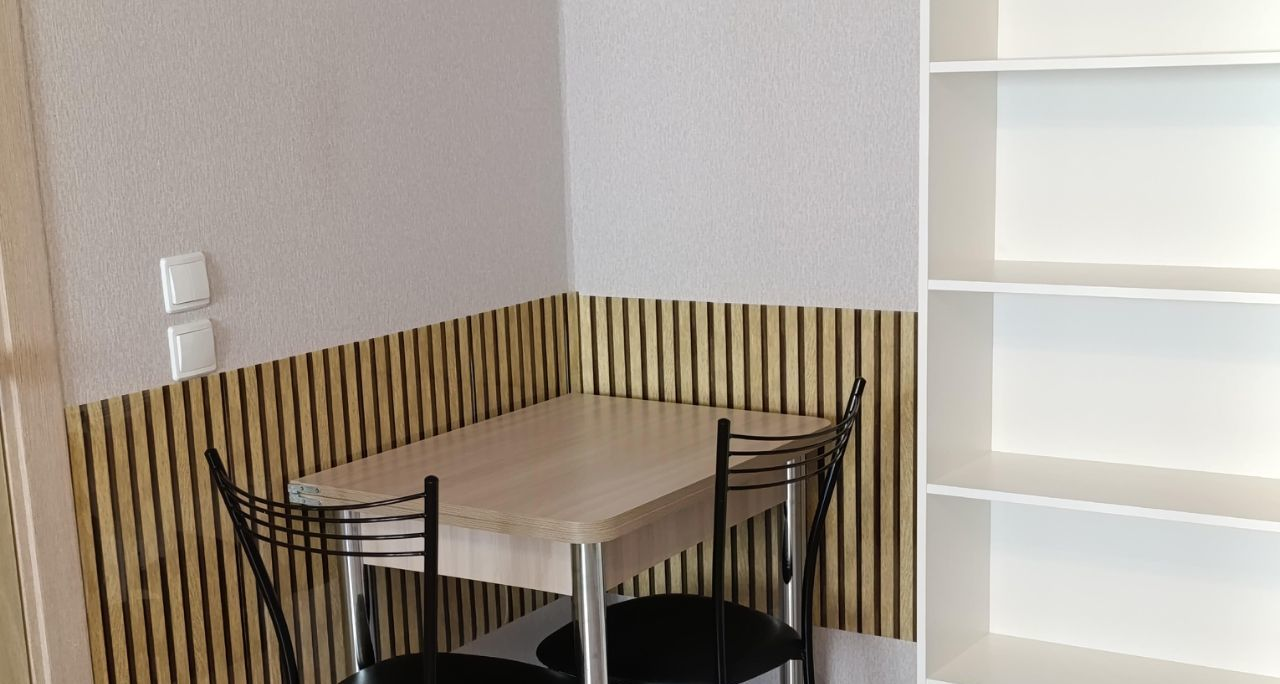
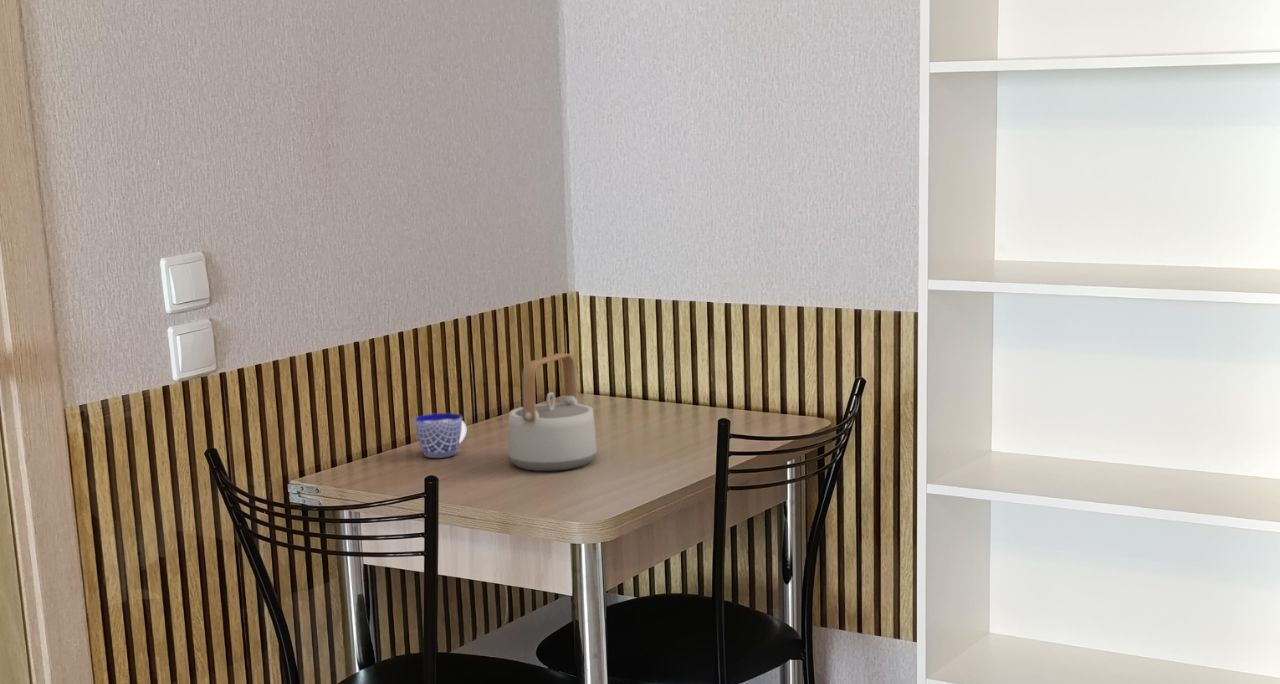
+ teapot [508,352,598,472]
+ cup [413,412,467,459]
